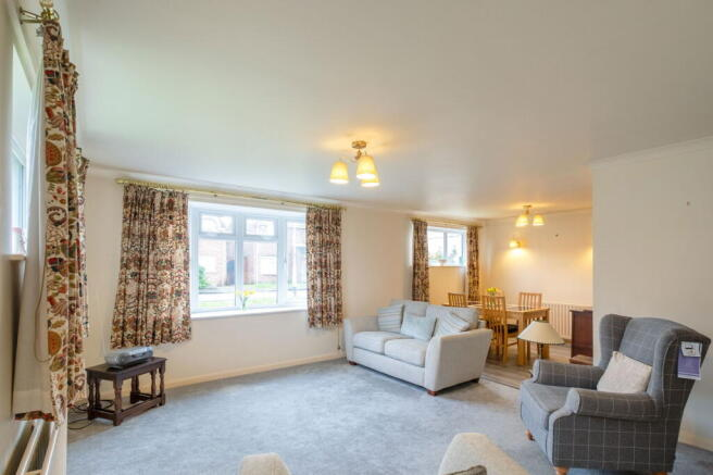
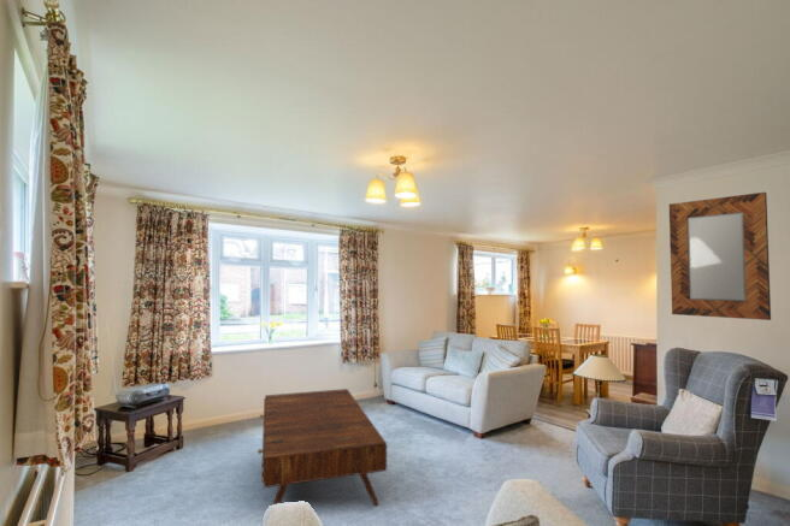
+ coffee table [257,388,388,507]
+ home mirror [668,191,772,321]
